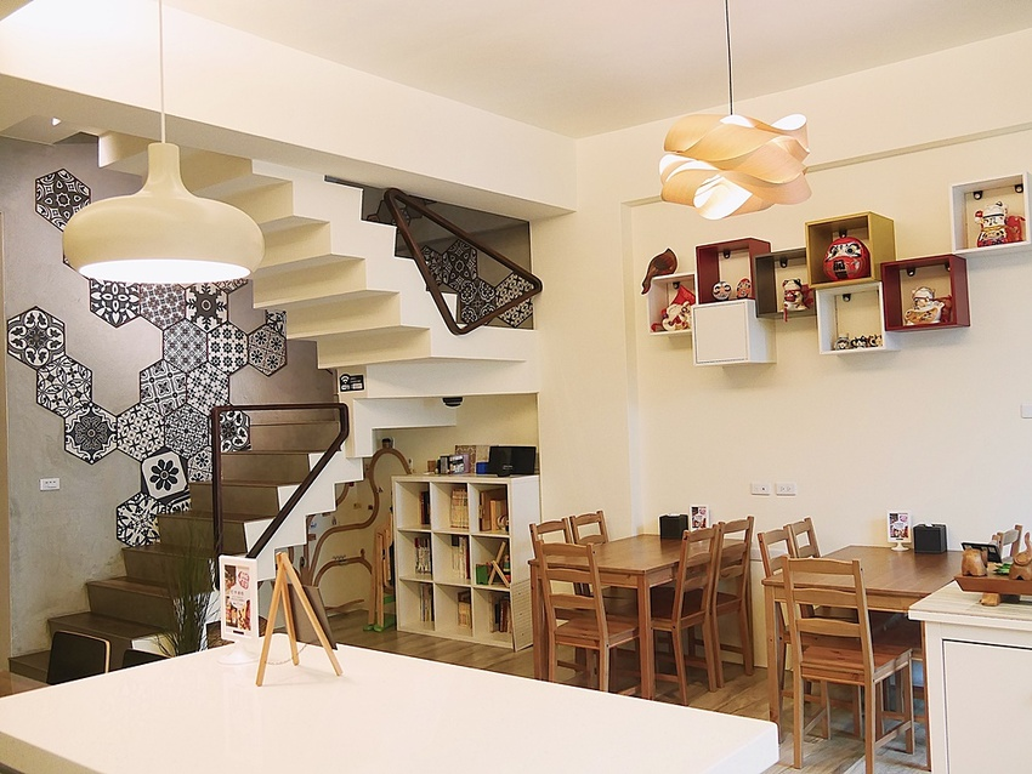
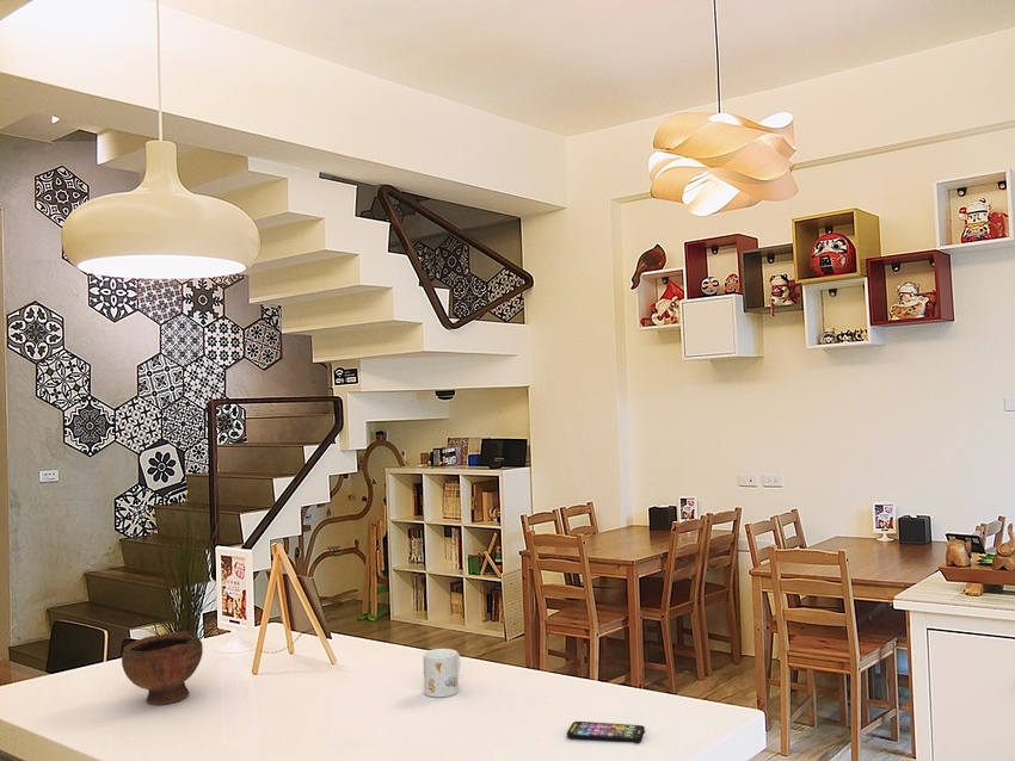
+ mug [422,648,462,698]
+ bowl [121,631,204,706]
+ smartphone [566,720,646,744]
